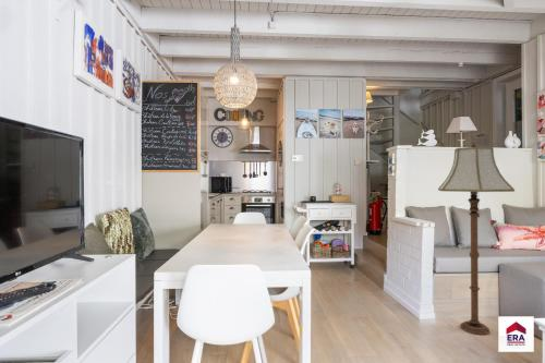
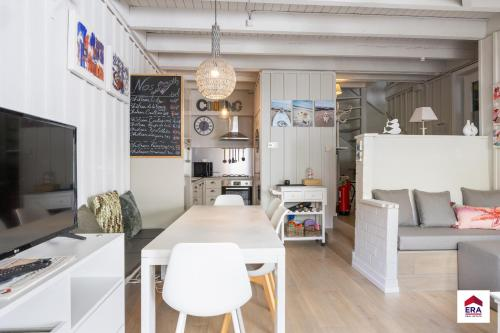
- floor lamp [437,142,516,336]
